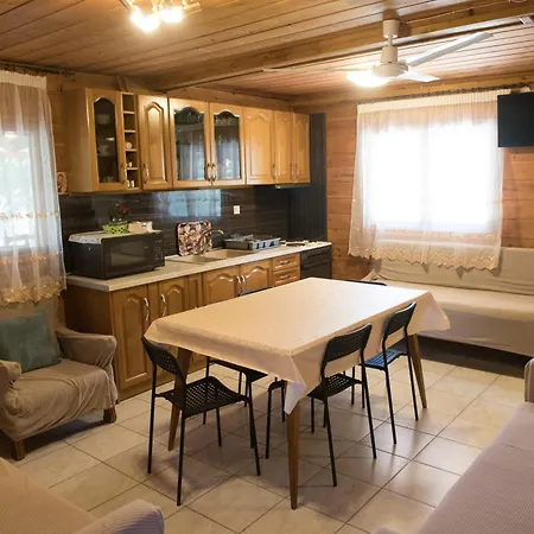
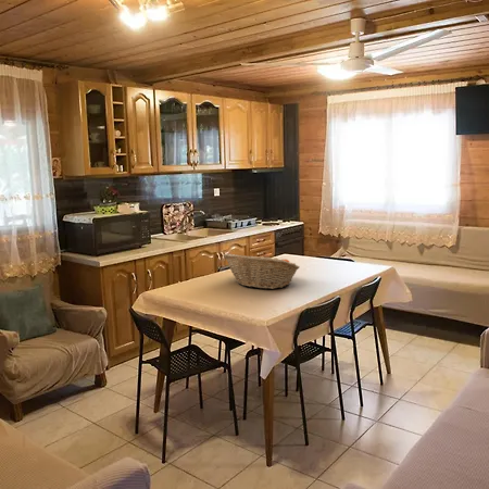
+ fruit basket [222,252,301,290]
